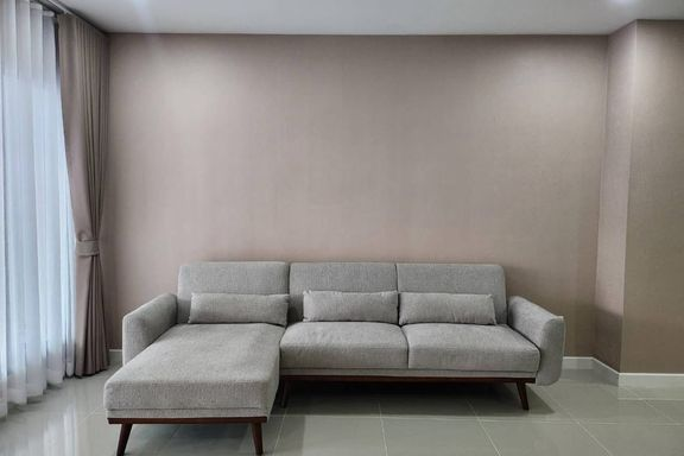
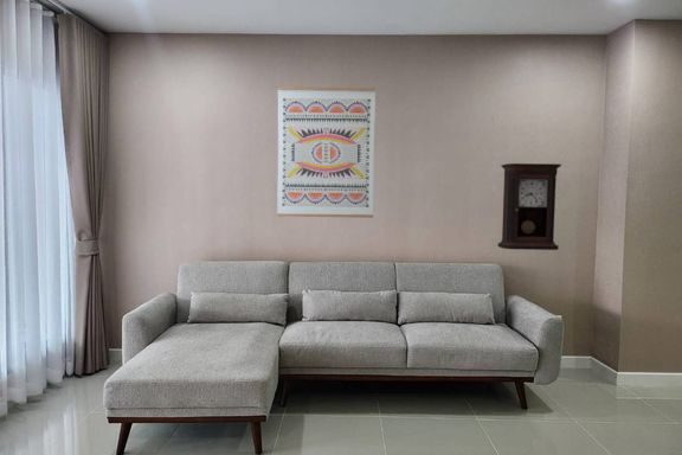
+ pendulum clock [496,162,562,251]
+ wall art [276,85,377,219]
